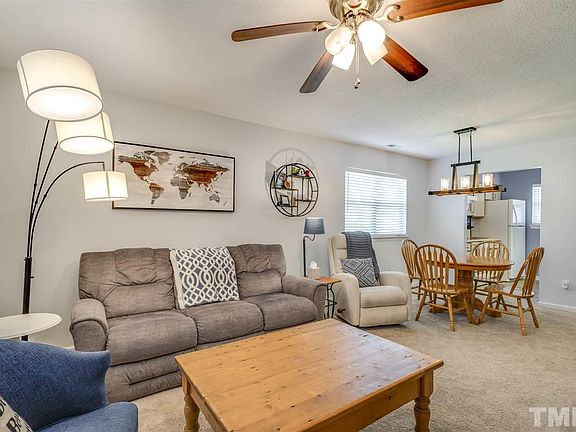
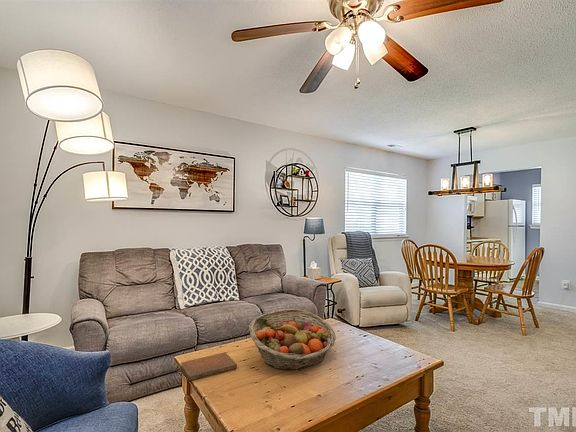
+ notebook [179,352,238,382]
+ fruit basket [248,308,337,371]
